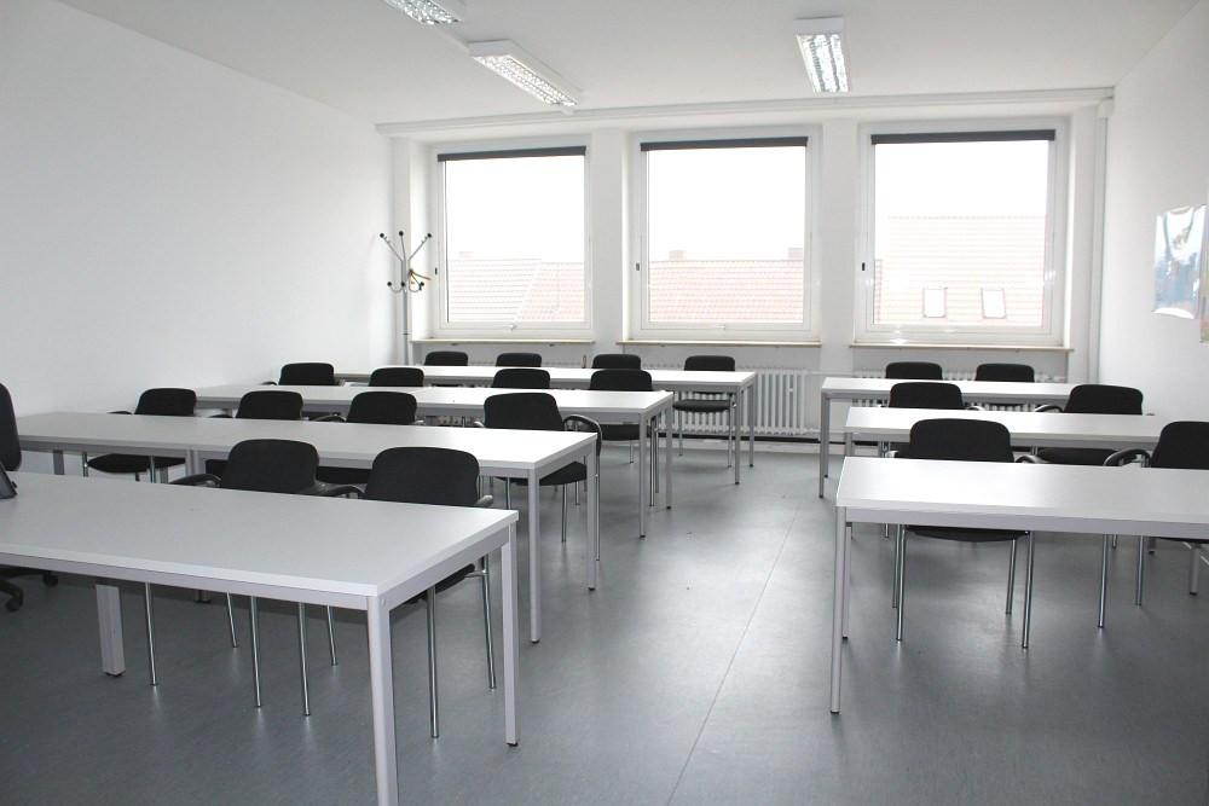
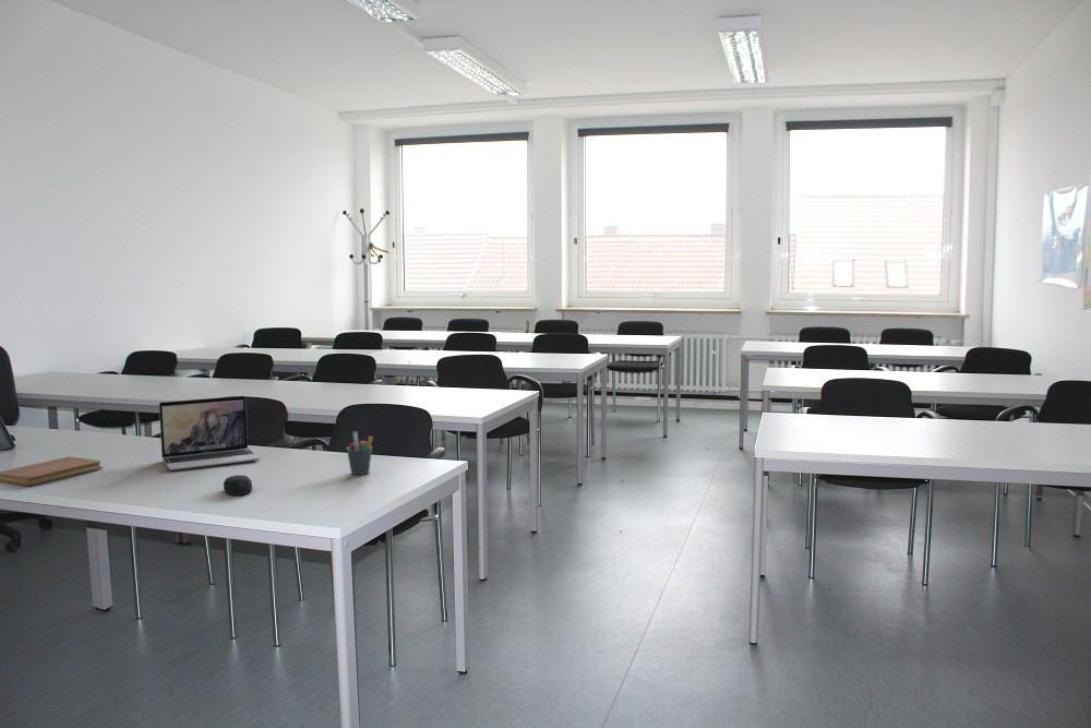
+ notebook [0,455,104,487]
+ computer mouse [223,474,253,497]
+ pen holder [346,431,374,476]
+ laptop [158,395,261,472]
